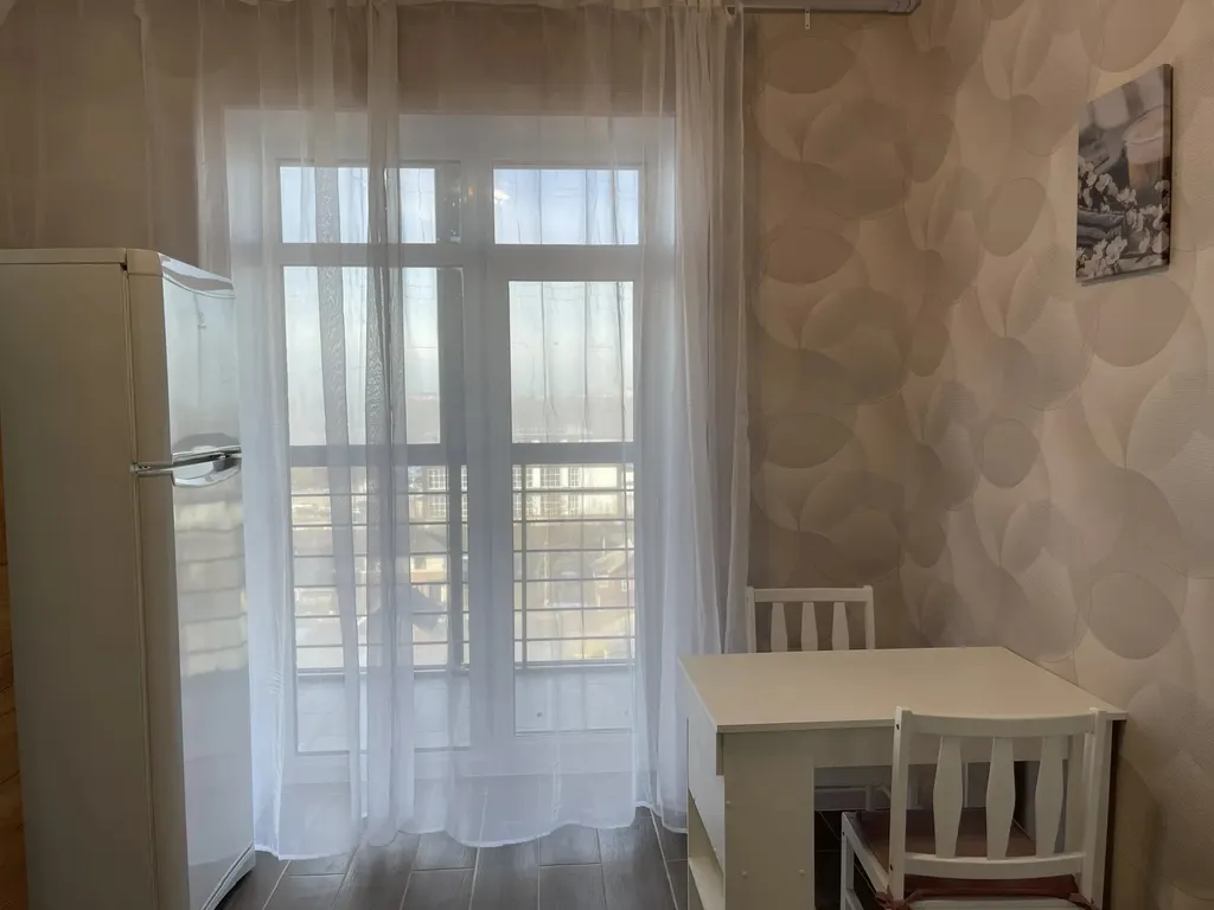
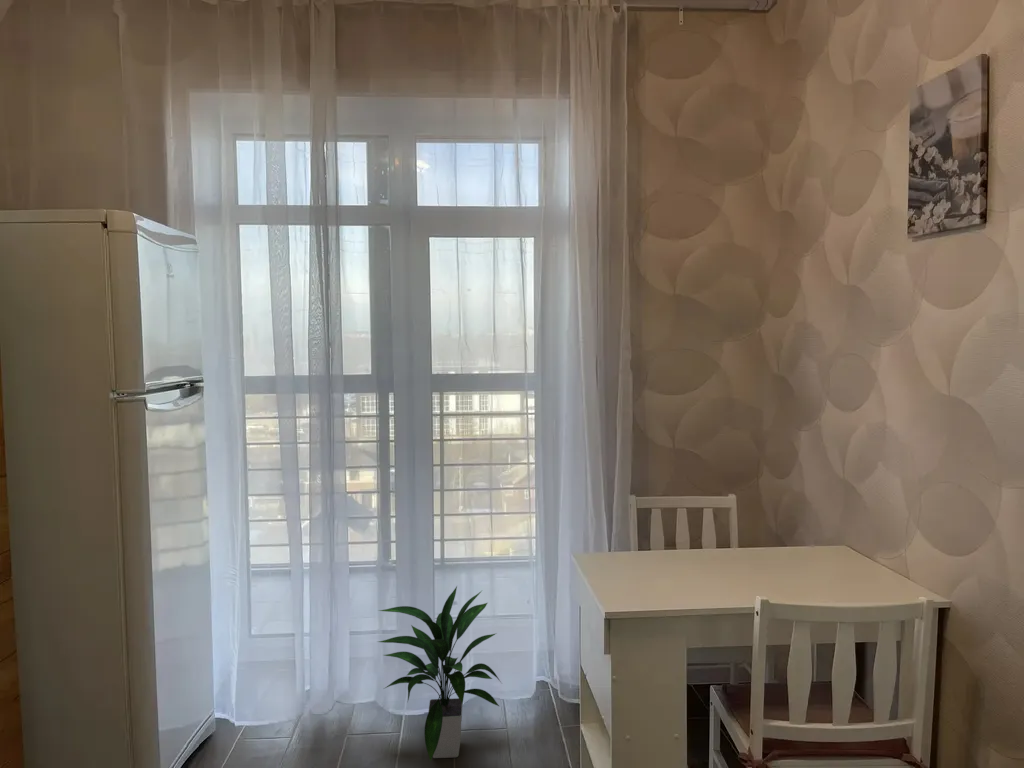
+ indoor plant [377,585,502,762]
